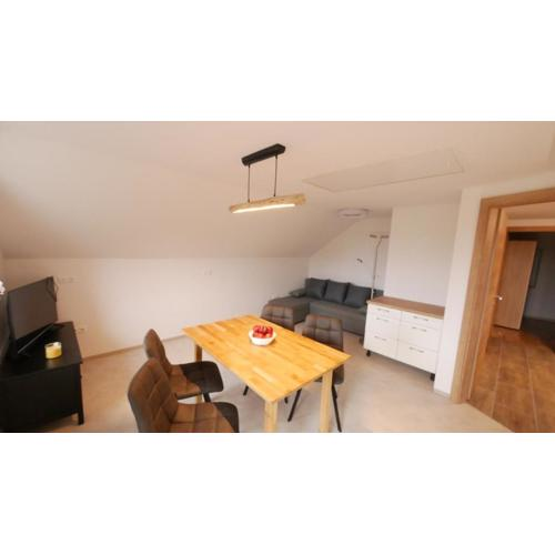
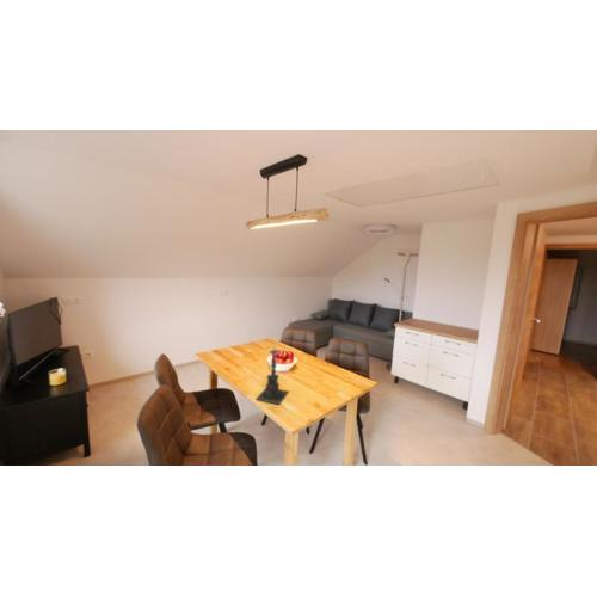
+ candle holder [254,346,290,406]
